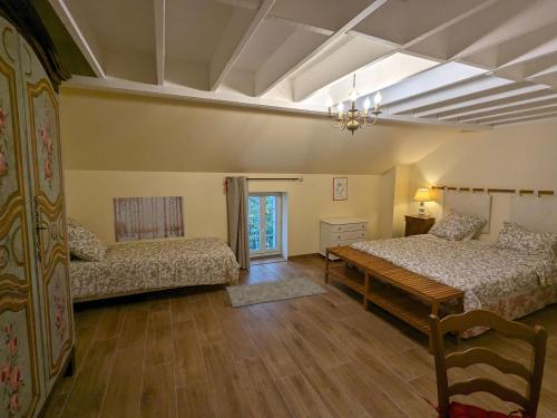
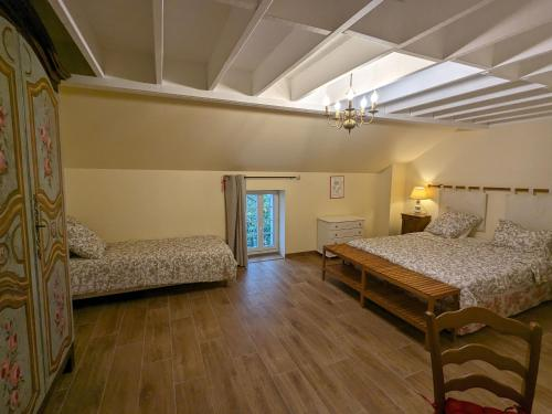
- rug [225,275,330,309]
- wall art [111,195,186,243]
